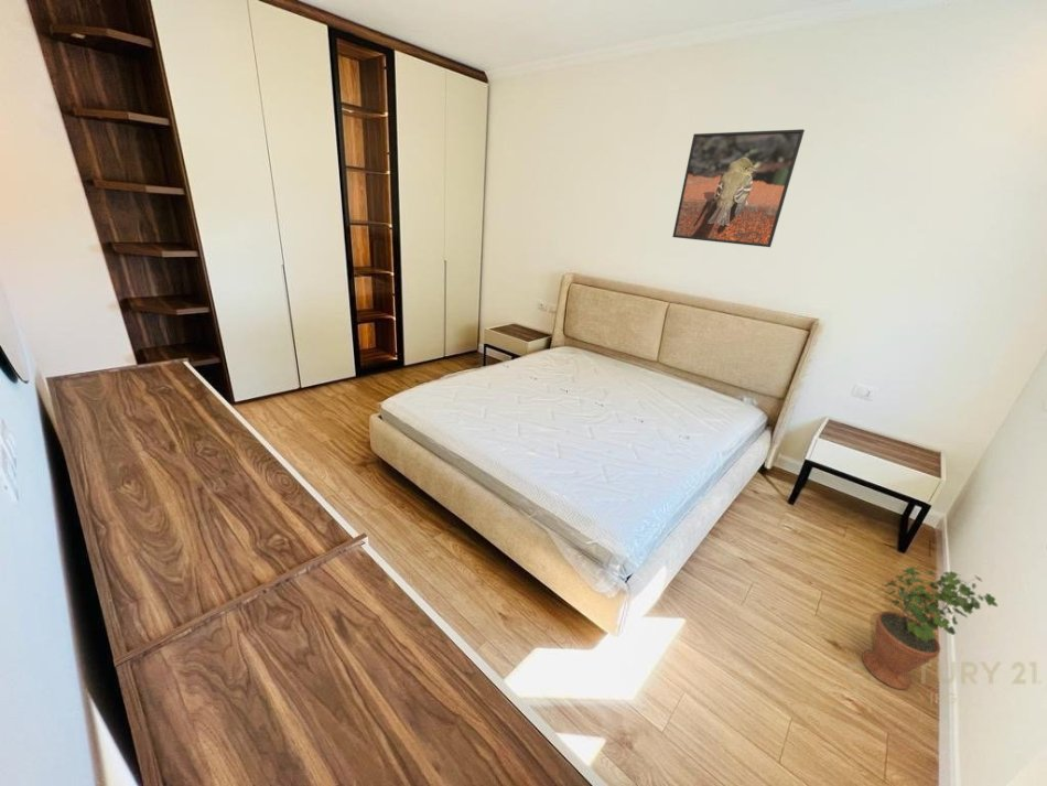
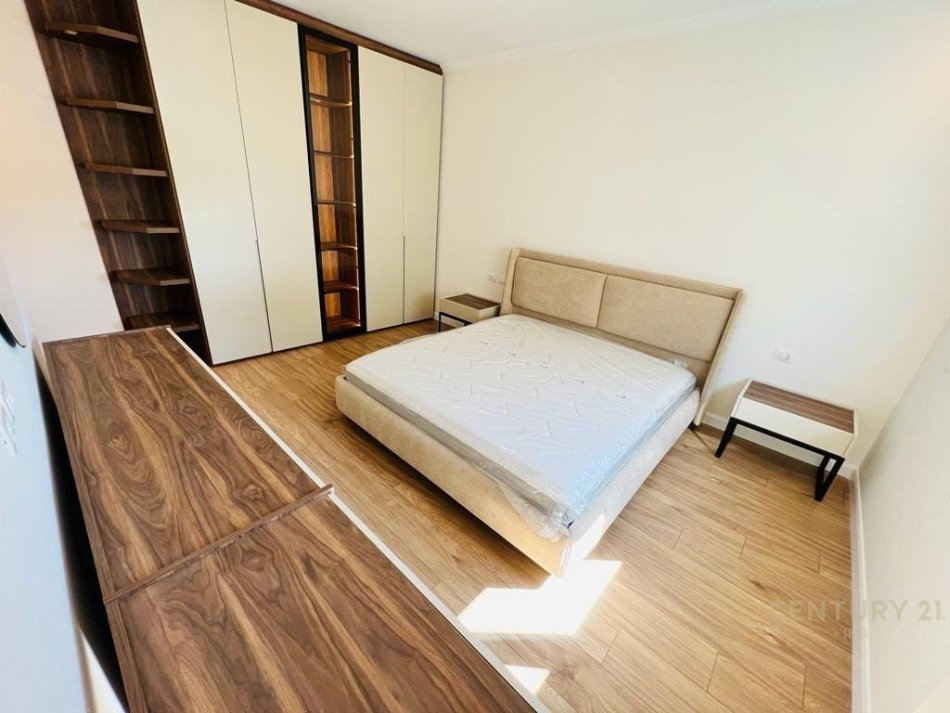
- potted plant [861,566,999,690]
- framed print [671,128,806,248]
